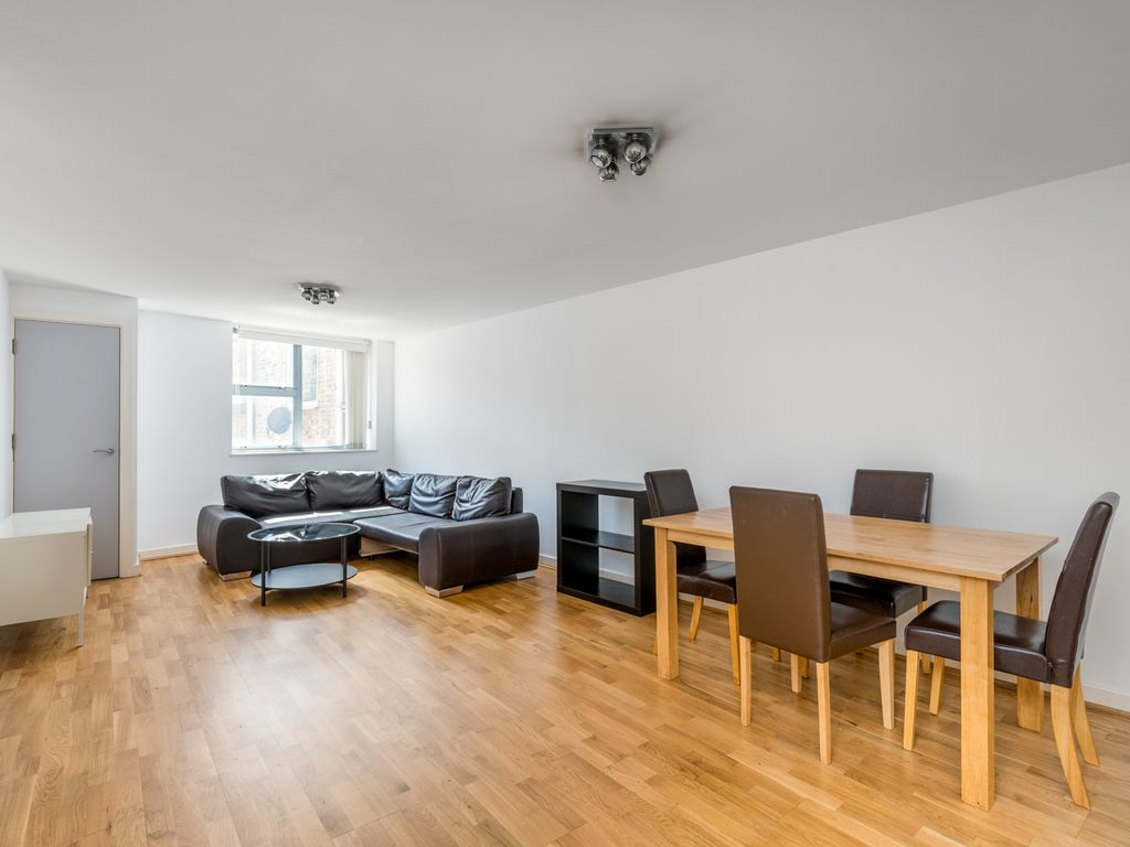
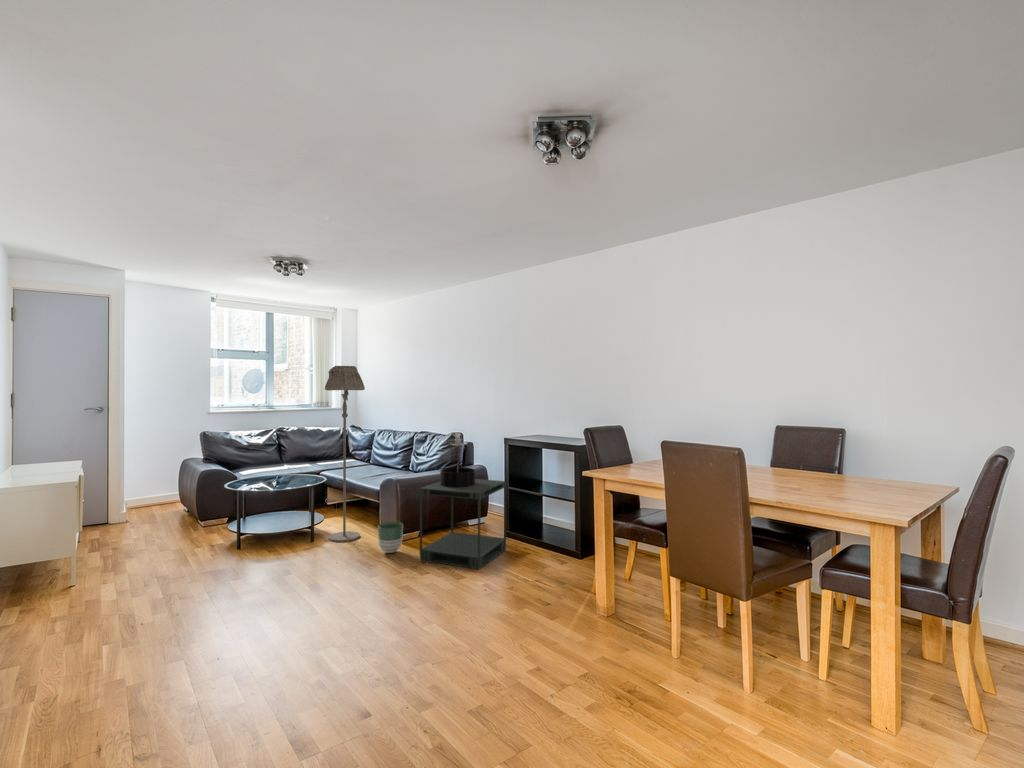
+ side table [419,478,507,571]
+ table lamp [437,432,476,487]
+ planter [377,521,404,554]
+ floor lamp [324,365,366,543]
